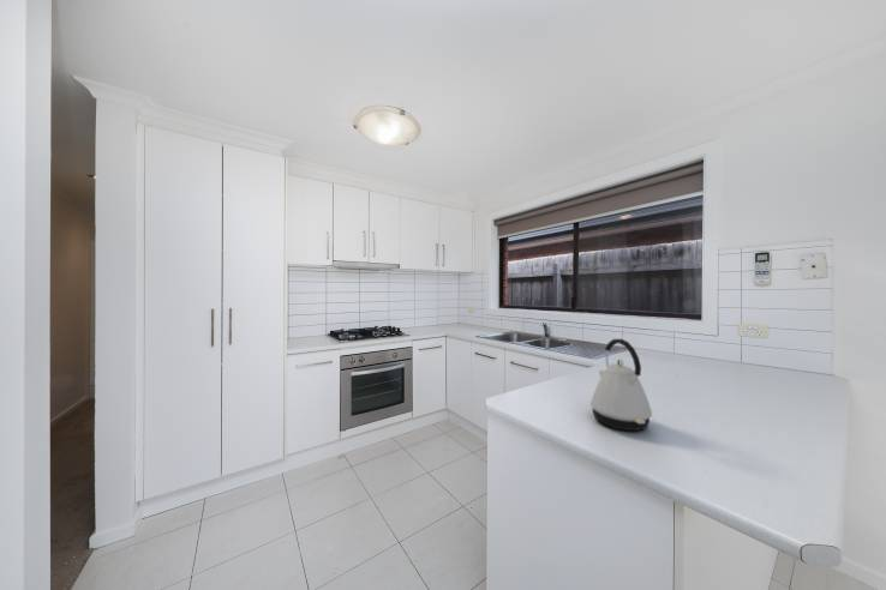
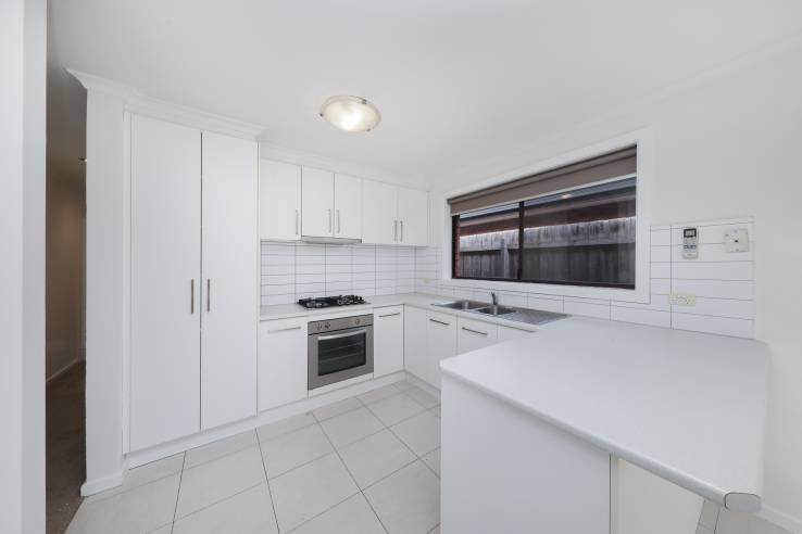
- kettle [589,338,653,432]
